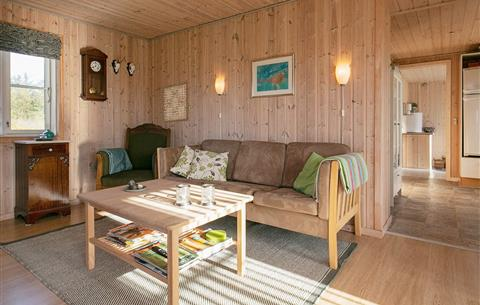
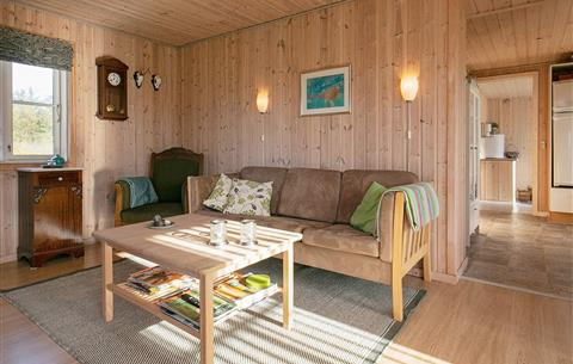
- wall art [161,81,190,124]
